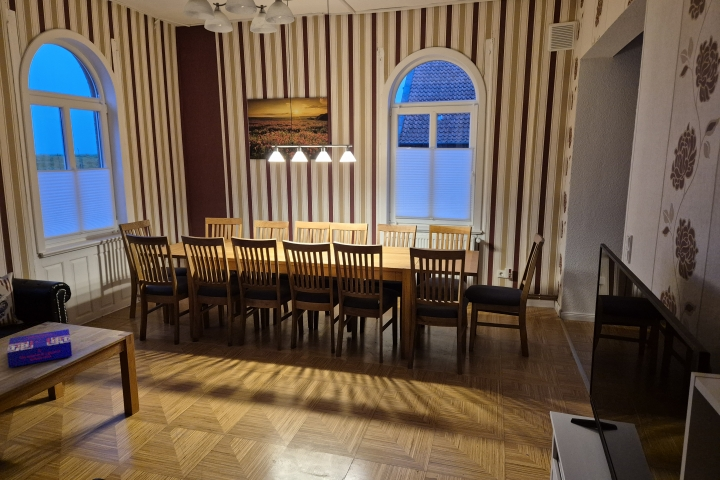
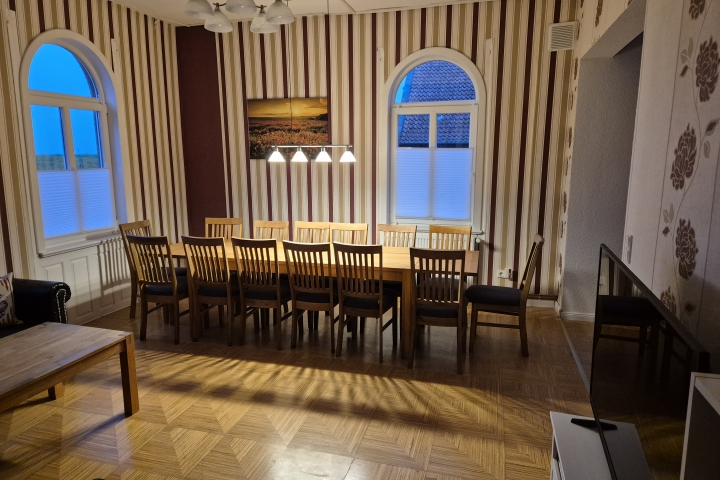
- board game [6,328,73,368]
